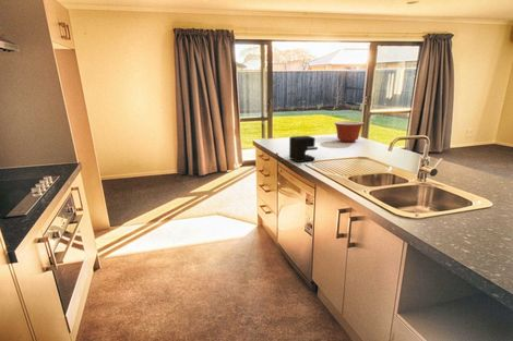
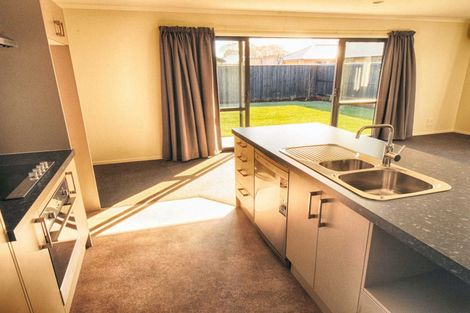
- coffee maker [275,135,319,163]
- mixing bowl [333,120,365,143]
